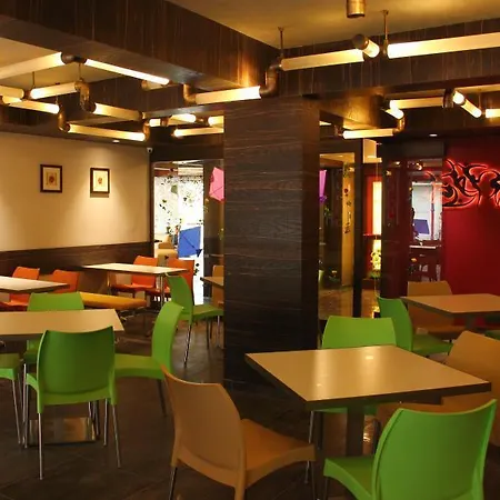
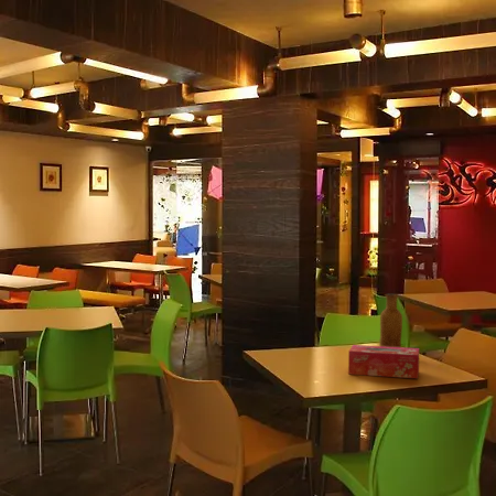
+ vase [379,293,403,347]
+ tissue box [347,344,420,379]
